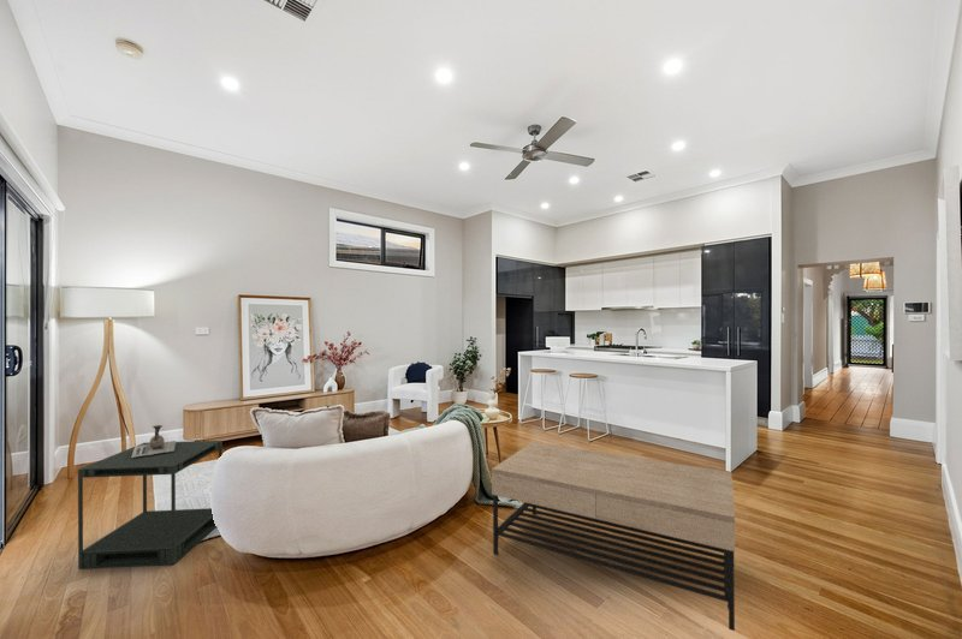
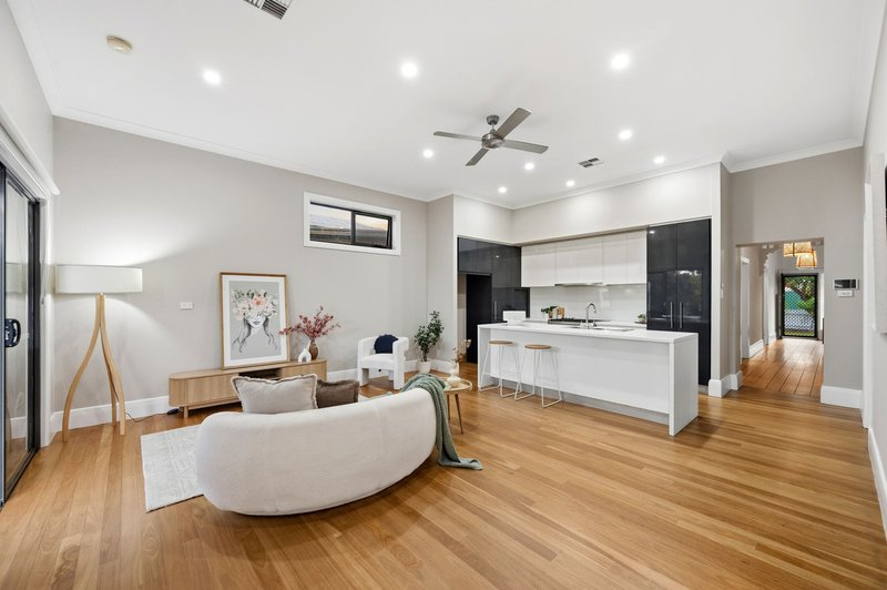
- side table [77,440,224,571]
- coffee table [491,441,736,632]
- decorative vase [131,424,177,458]
